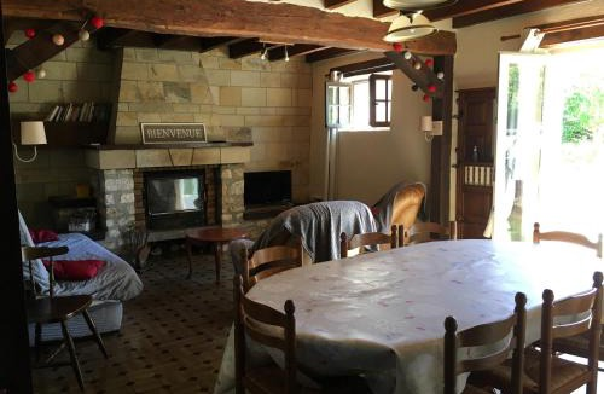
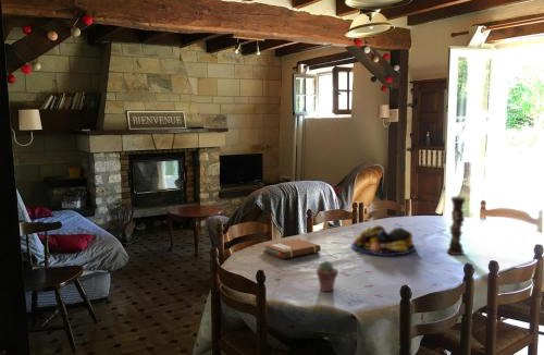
+ candle holder [446,195,467,256]
+ potted succulent [316,260,339,293]
+ fruit bowl [350,224,417,256]
+ notebook [262,237,322,259]
